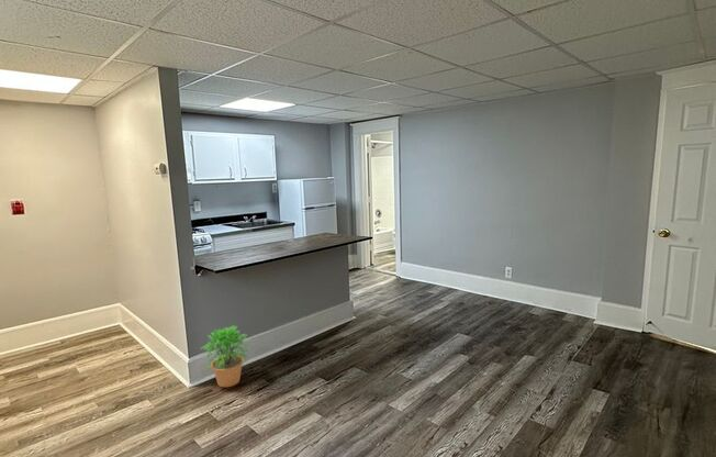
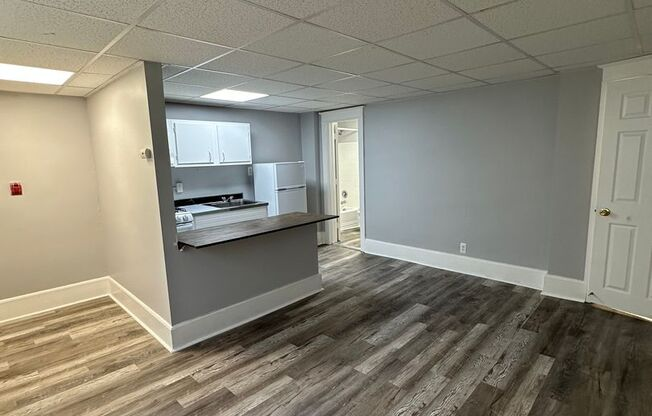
- potted plant [200,324,251,388]
